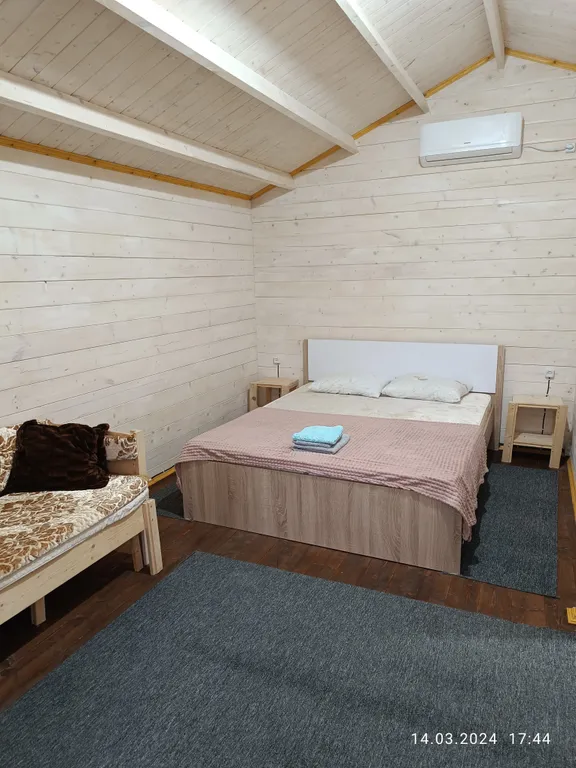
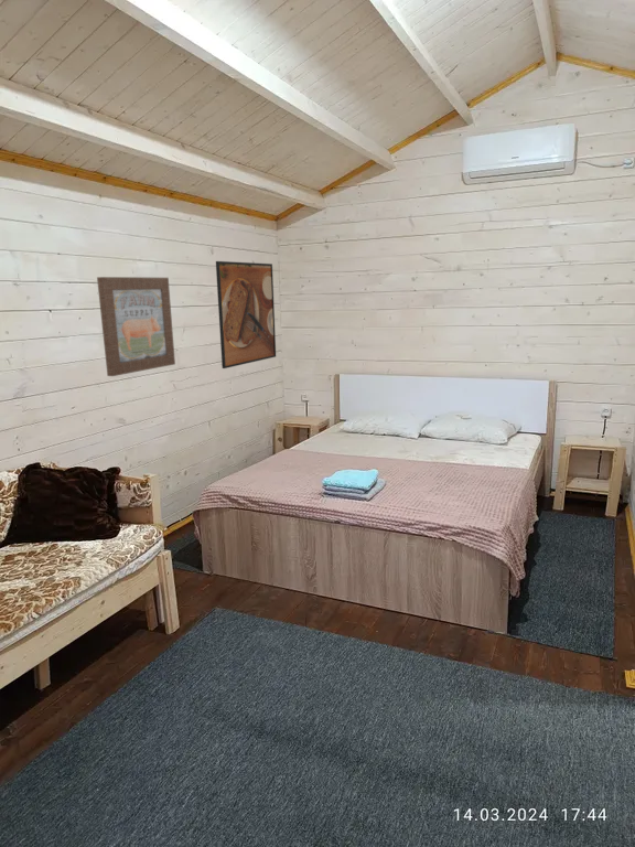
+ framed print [215,260,277,369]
+ wall art [96,276,176,377]
